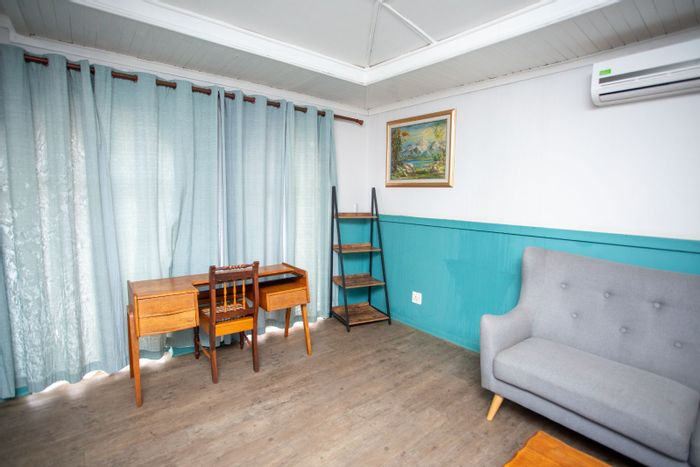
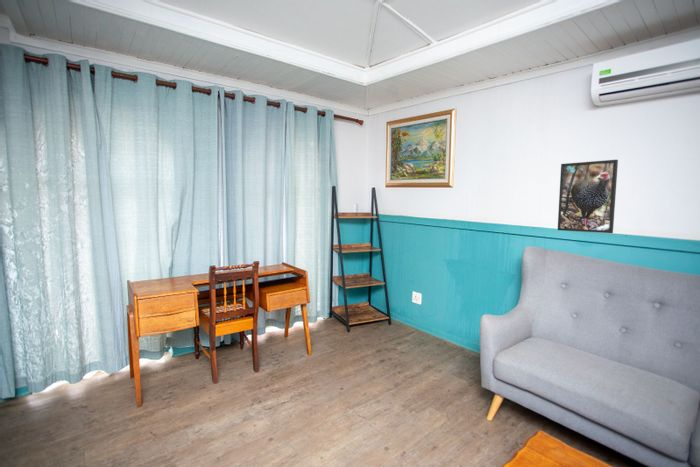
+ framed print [557,159,619,234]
